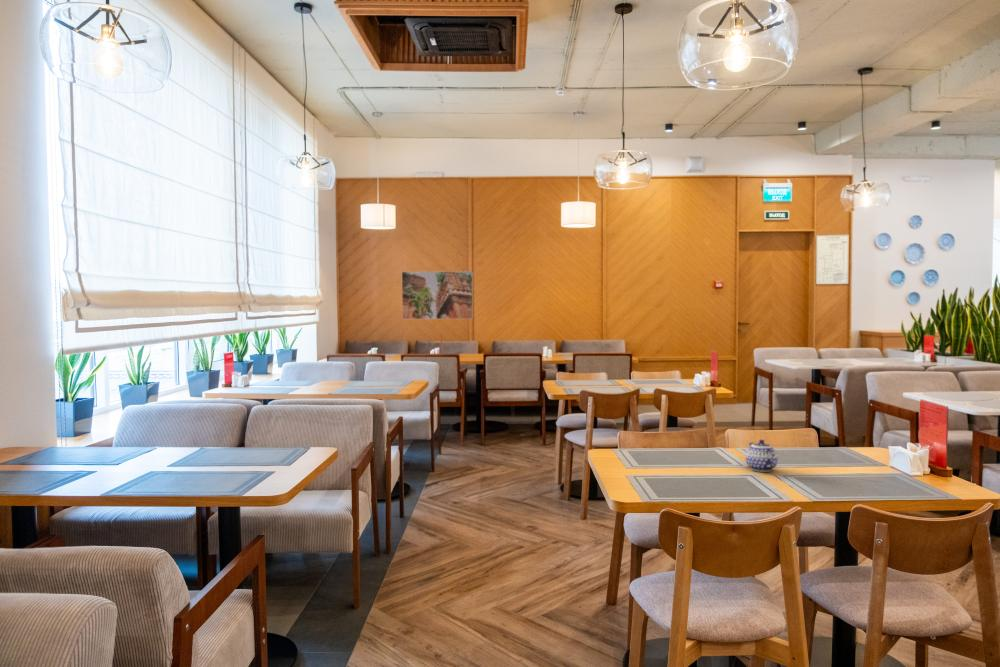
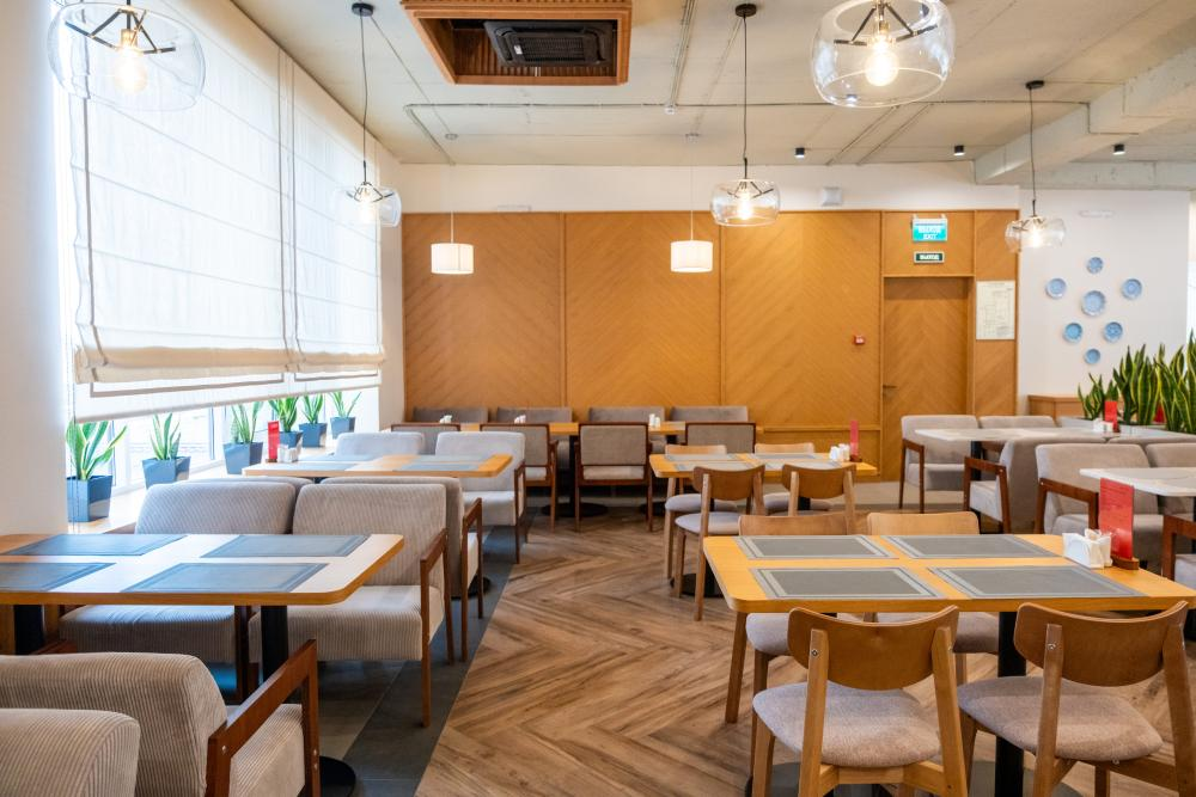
- teapot [744,439,779,473]
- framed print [401,270,474,320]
